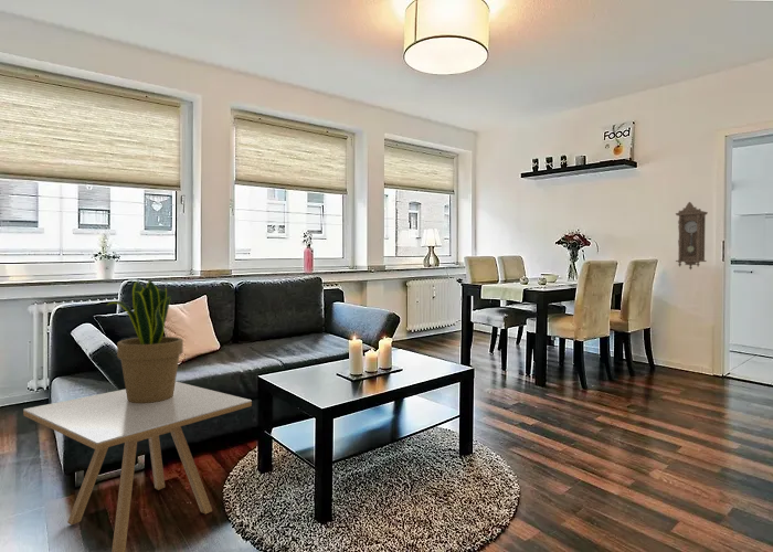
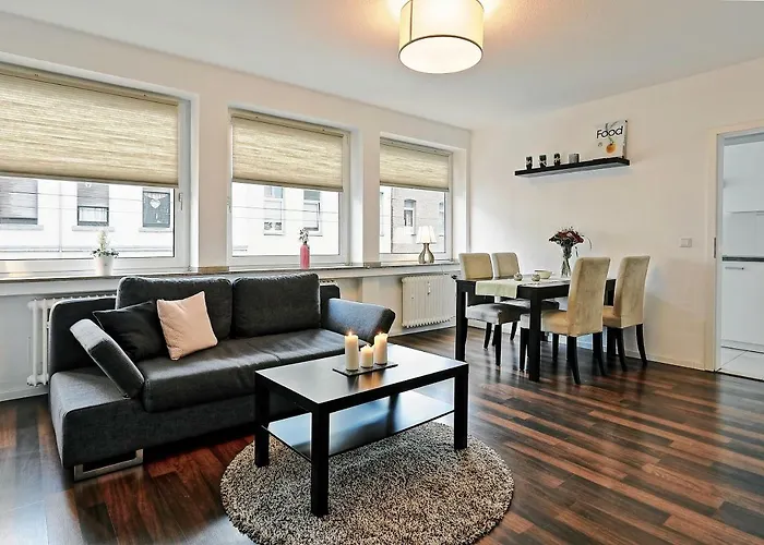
- side table [22,381,253,552]
- potted plant [106,278,184,403]
- pendulum clock [675,201,709,270]
